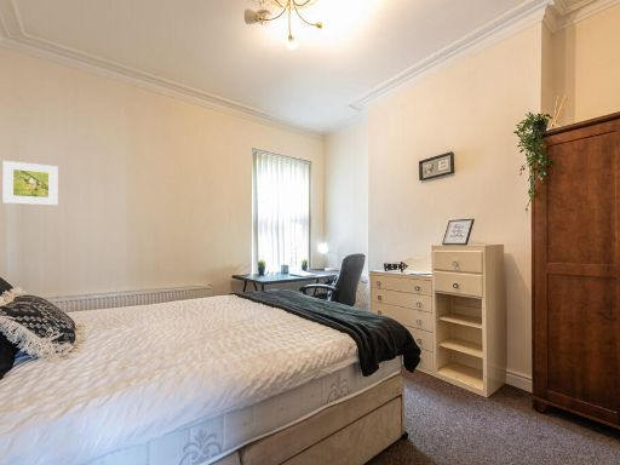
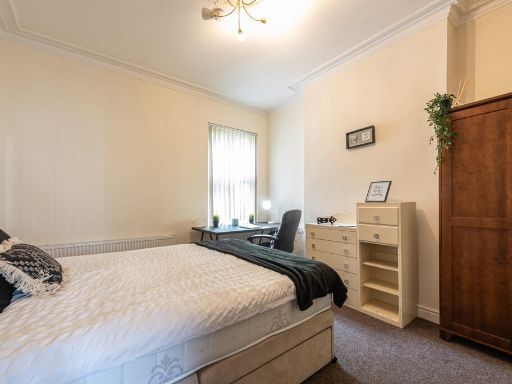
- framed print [1,160,59,206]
